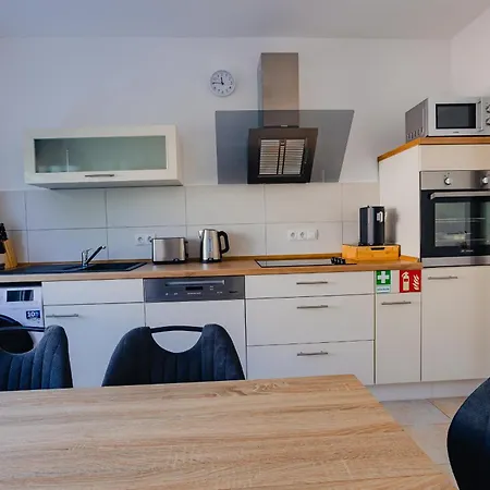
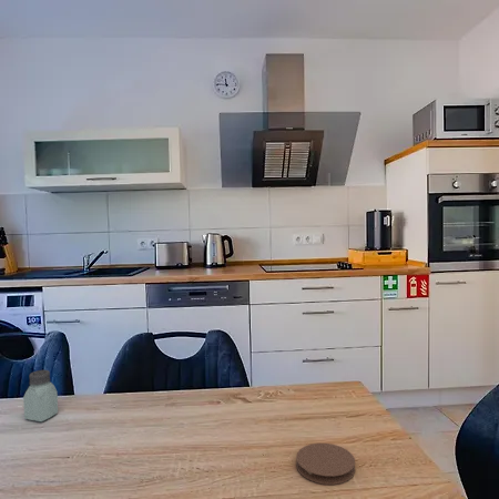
+ saltshaker [22,369,59,422]
+ coaster [295,442,356,486]
